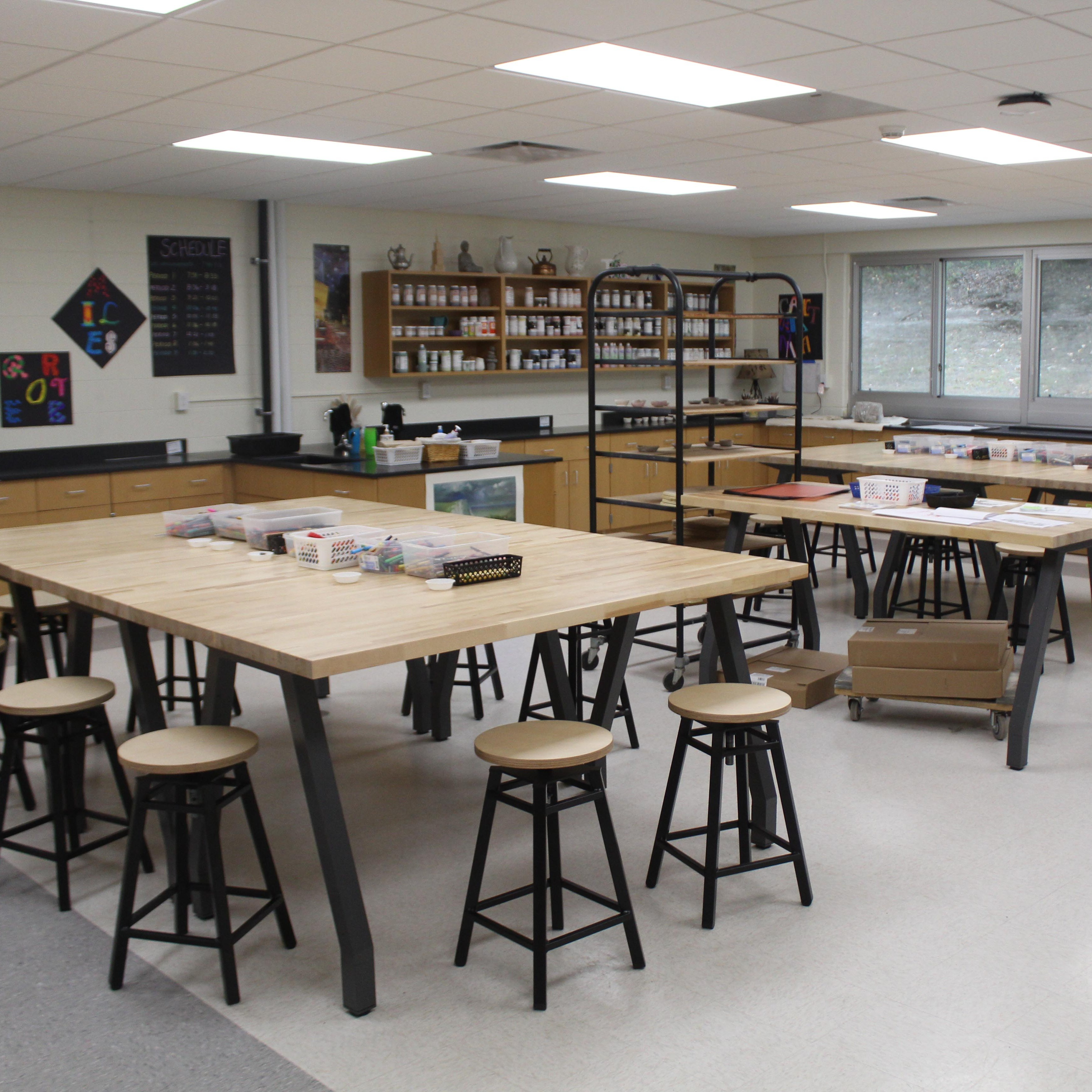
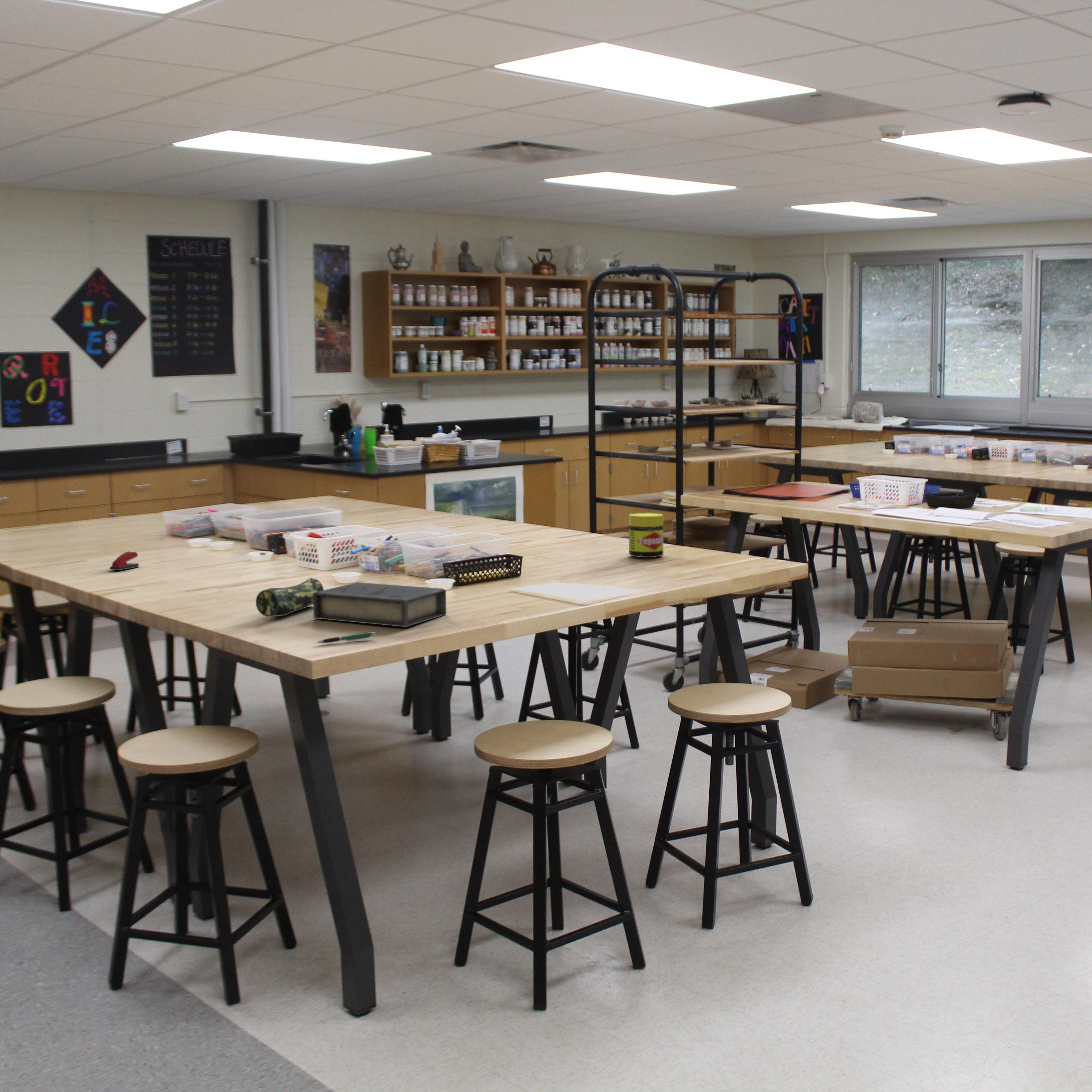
+ book [313,582,447,627]
+ jar [628,513,664,558]
+ paper sheet [511,582,648,602]
+ stapler [109,551,139,571]
+ pencil case [255,577,324,617]
+ pen [317,631,377,644]
